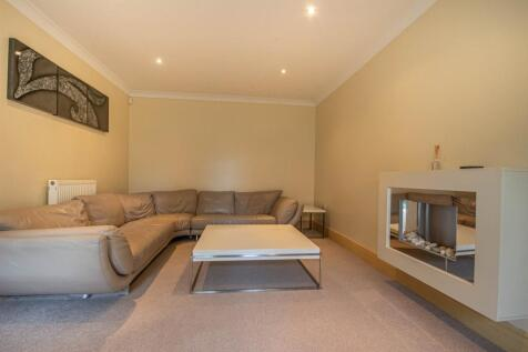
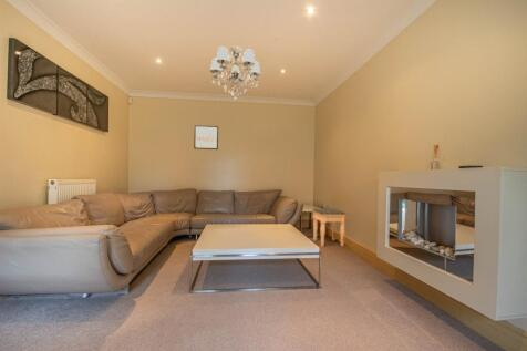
+ wall art [193,124,219,151]
+ footstool [311,208,347,248]
+ chandelier [209,45,262,102]
